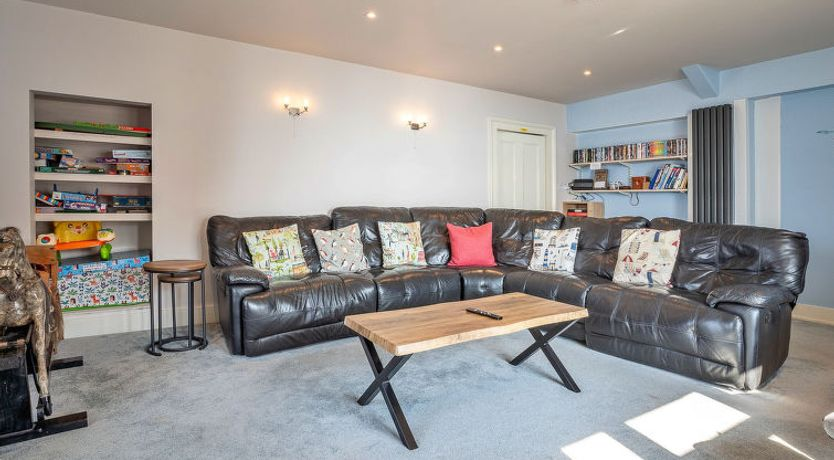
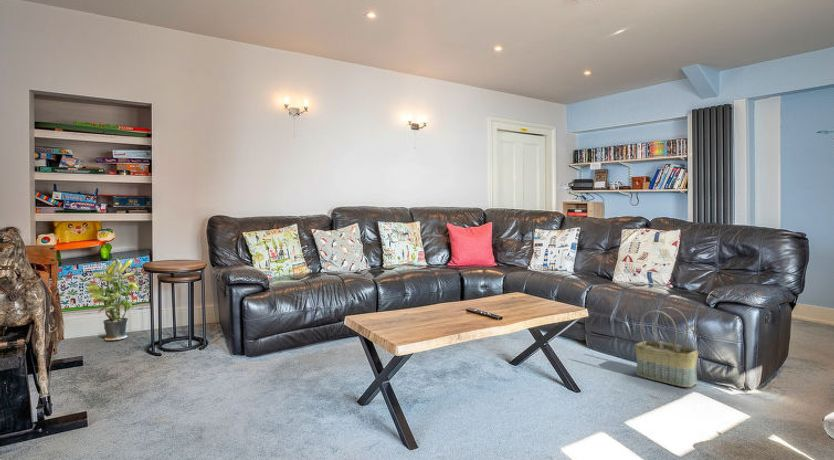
+ basket [634,306,700,388]
+ potted plant [85,258,140,342]
